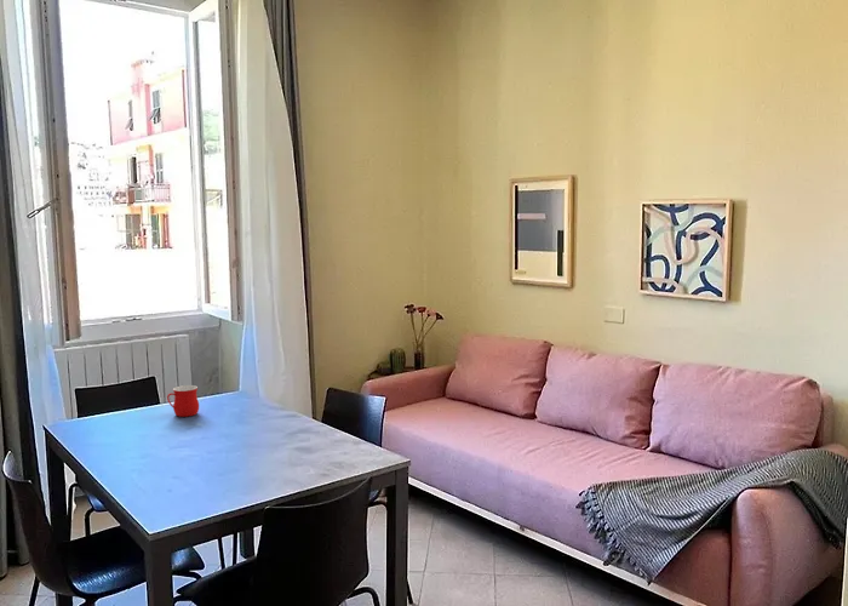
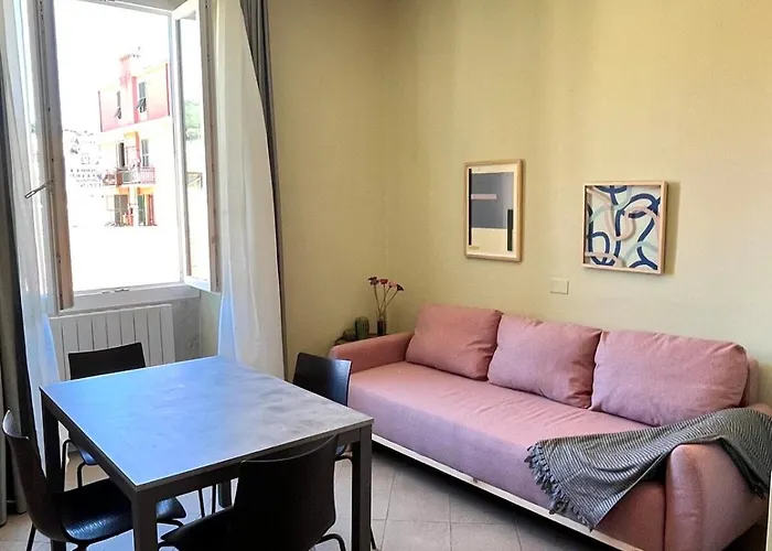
- mug [166,384,200,418]
